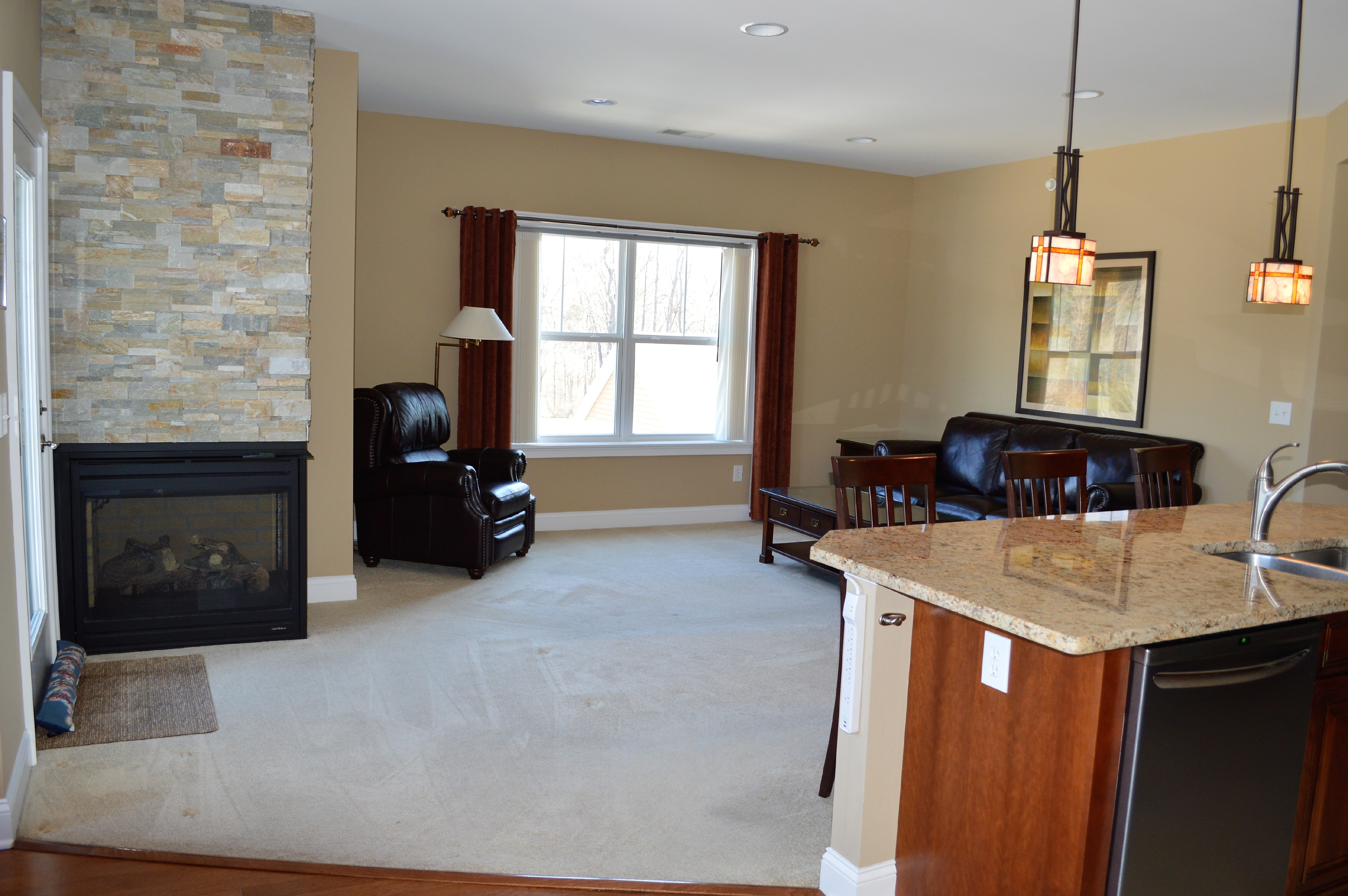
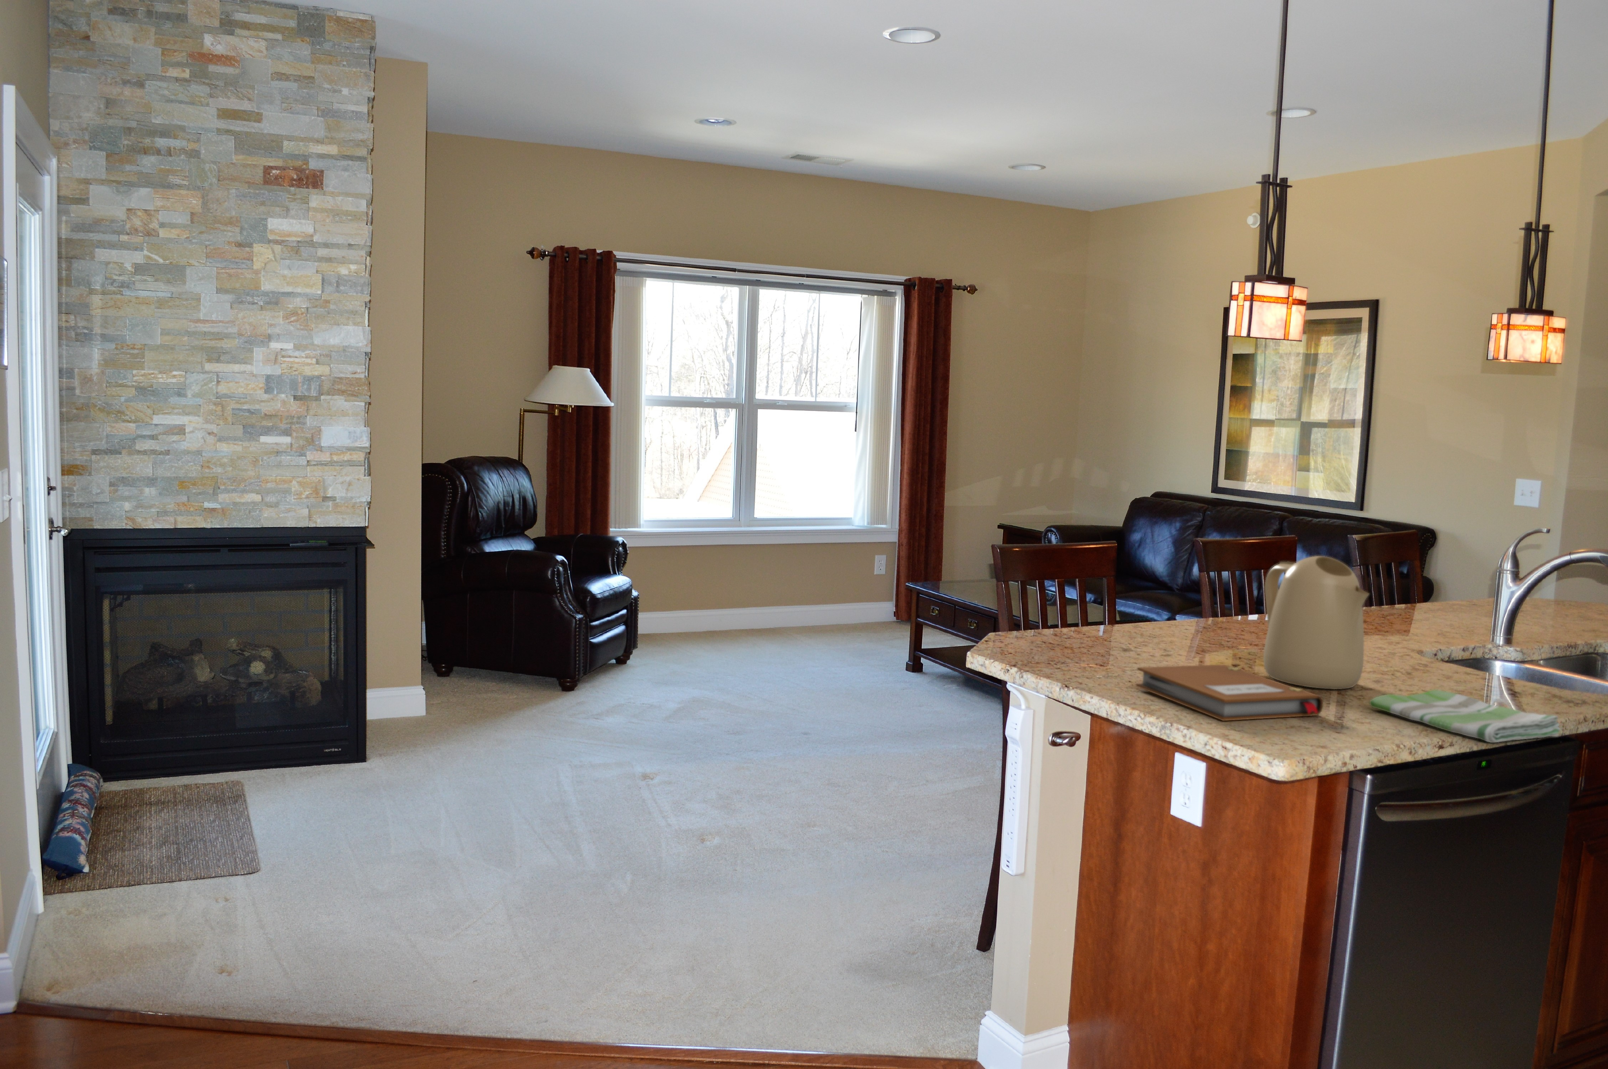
+ notebook [1136,663,1324,721]
+ kettle [1263,556,1371,690]
+ dish towel [1369,688,1561,743]
